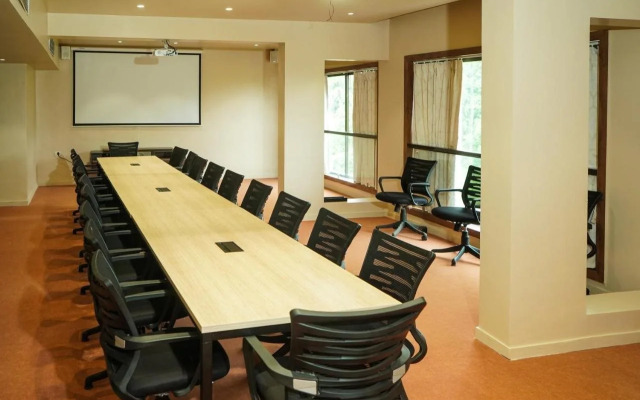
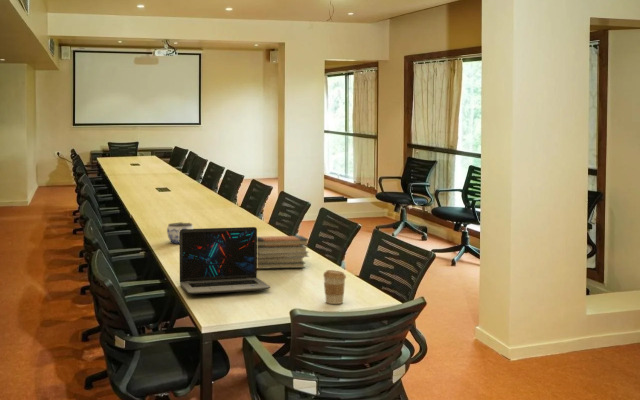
+ coffee cup [322,269,347,305]
+ laptop [178,226,271,295]
+ book stack [257,235,310,270]
+ jar [166,221,195,244]
